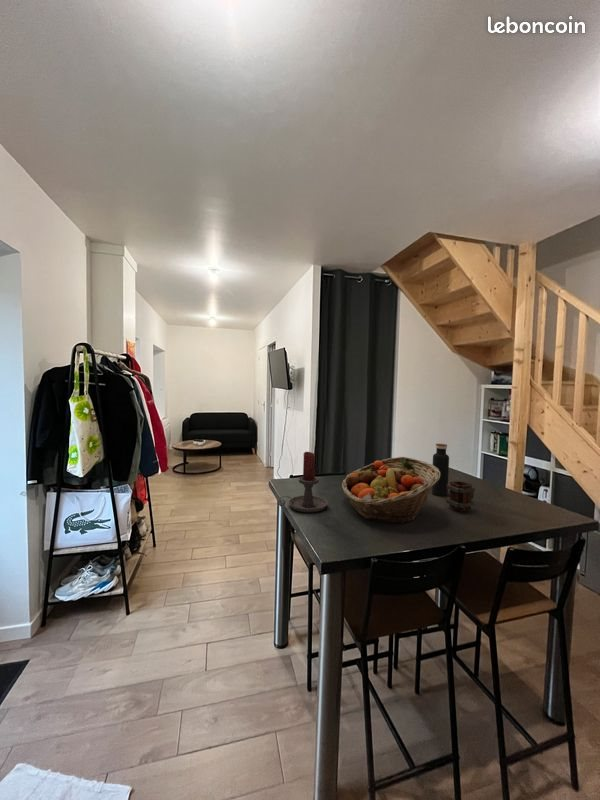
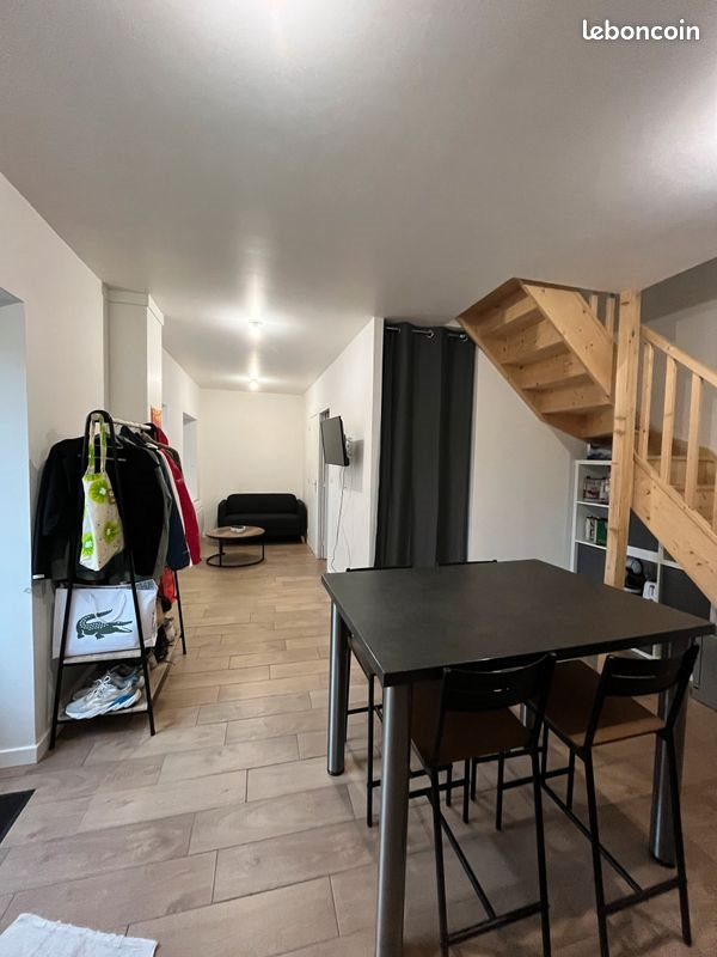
- mug [445,480,476,513]
- fruit basket [341,456,440,526]
- water bottle [431,443,450,497]
- candle holder [277,451,329,513]
